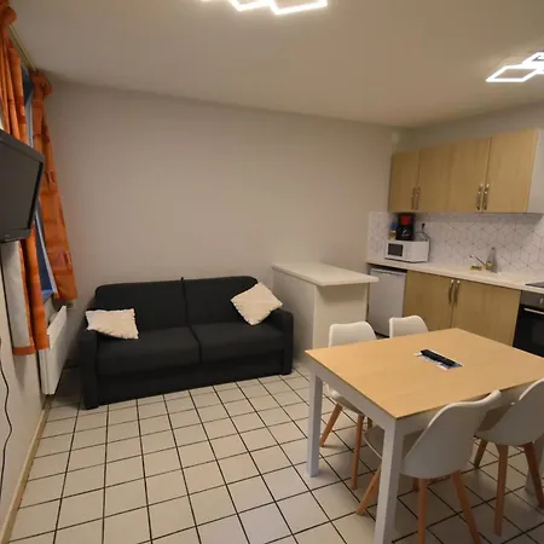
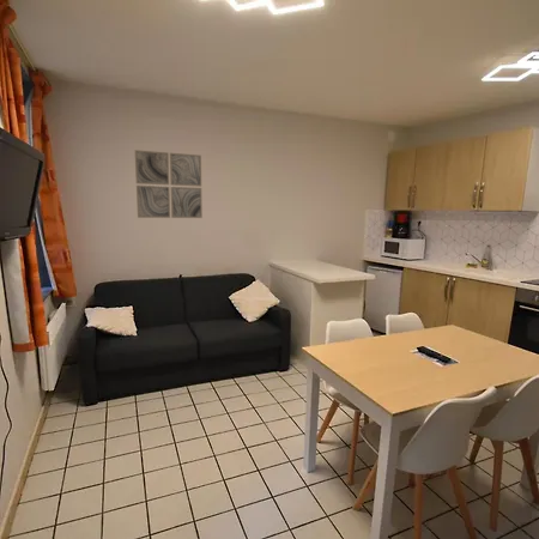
+ wall art [133,149,204,219]
